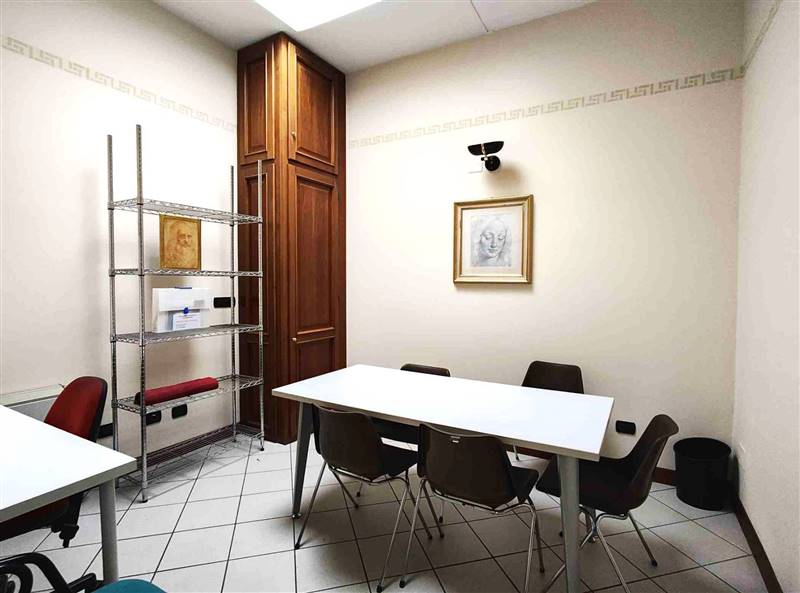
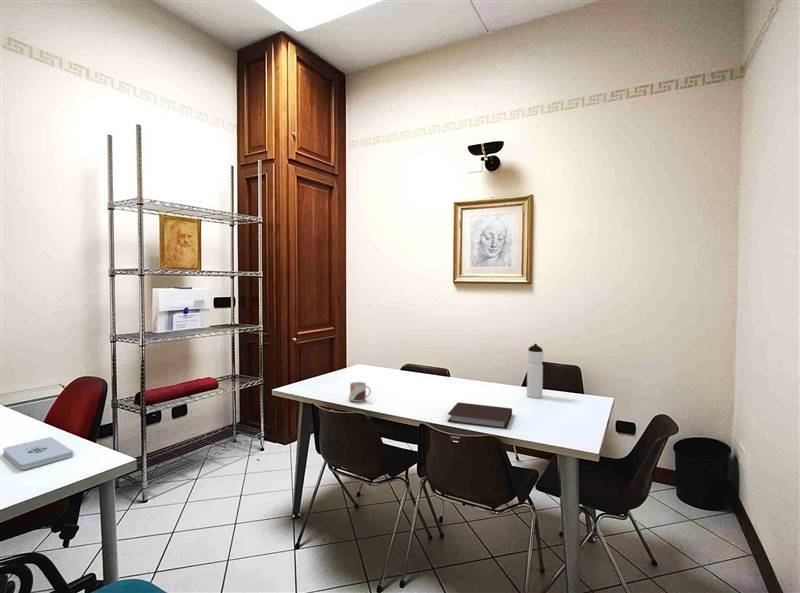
+ water bottle [526,343,544,399]
+ notepad [2,436,74,471]
+ mug [348,381,372,403]
+ notebook [447,401,513,430]
